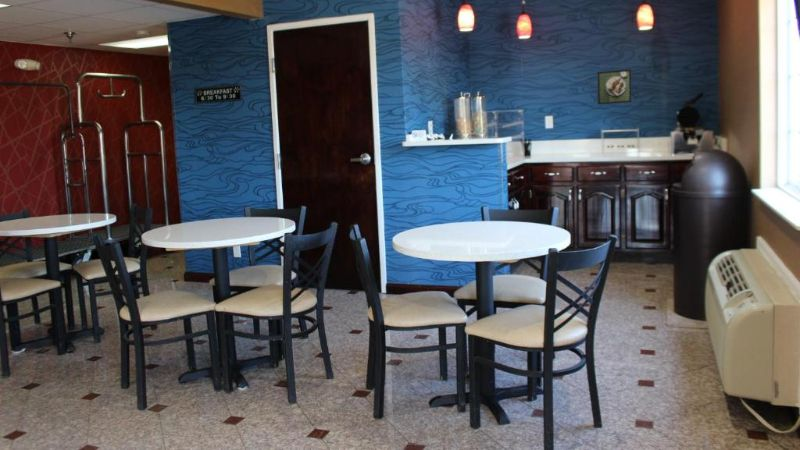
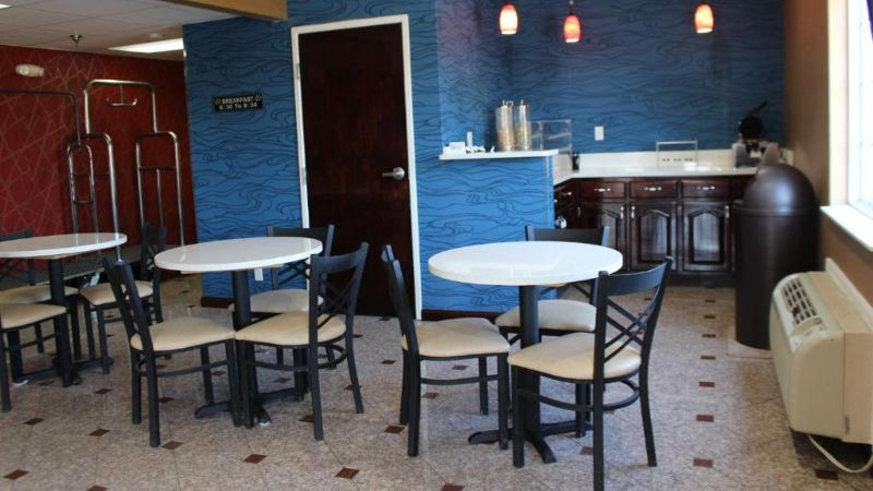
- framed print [596,68,632,105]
